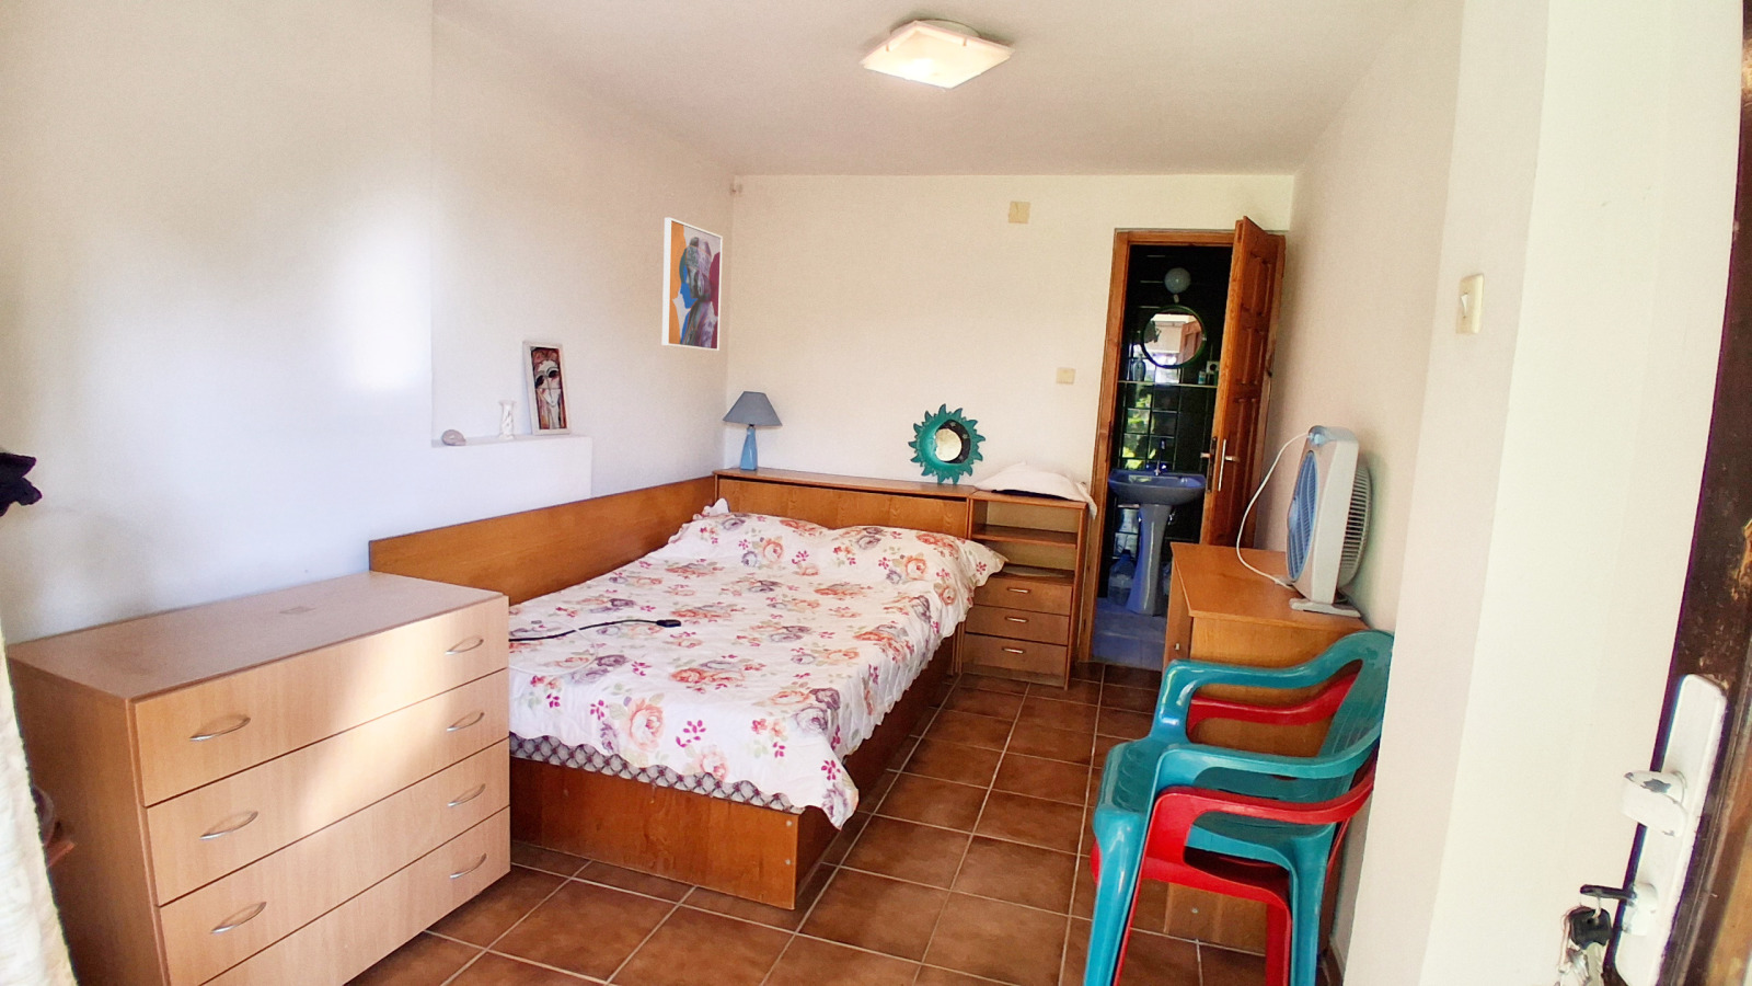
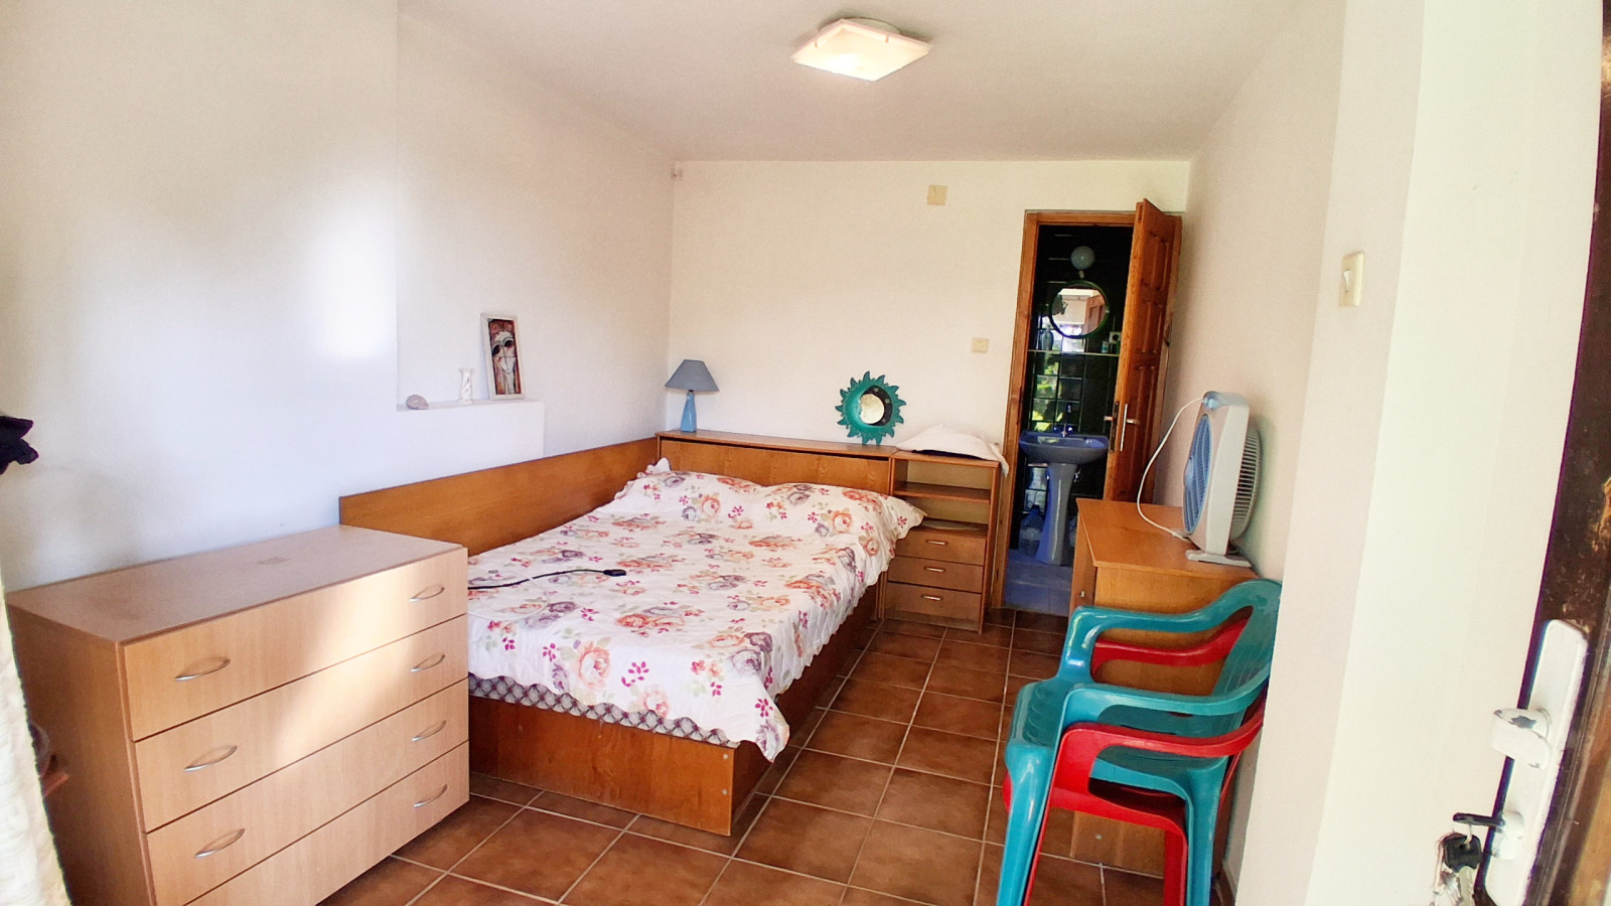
- wall art [662,217,724,352]
